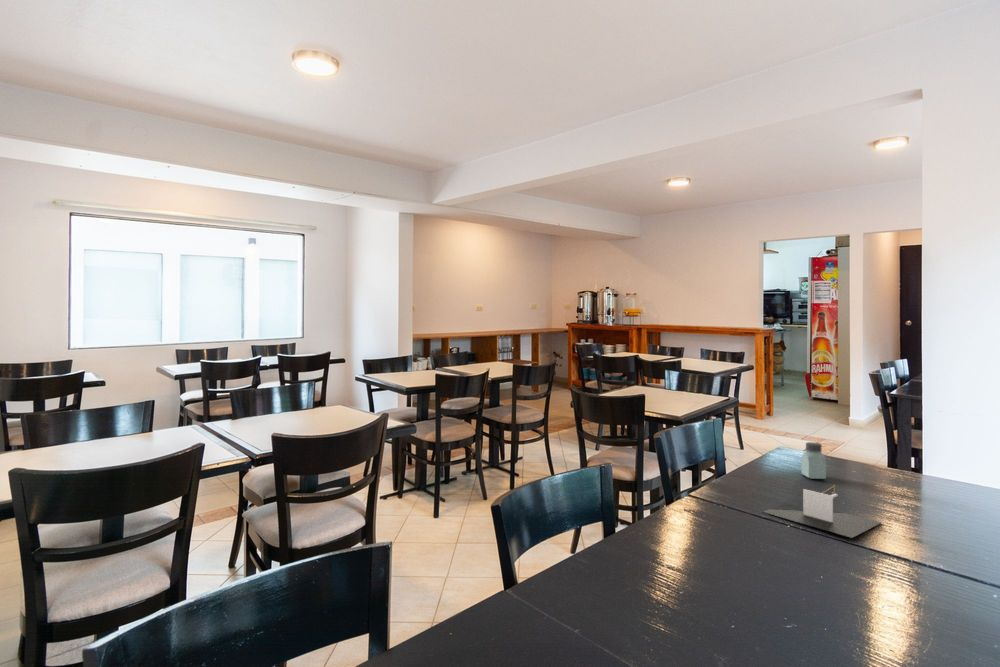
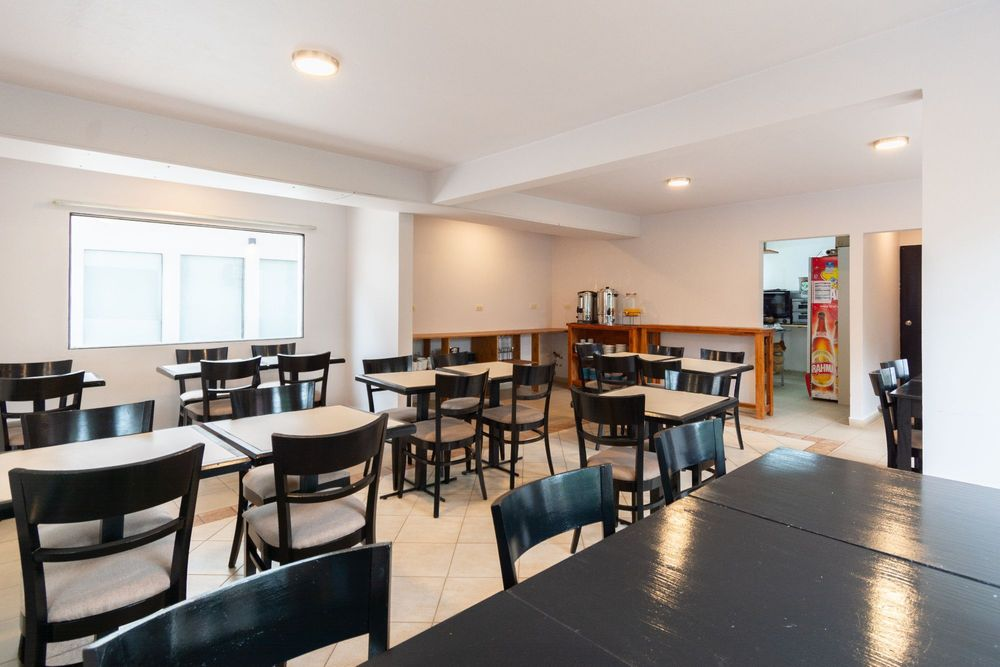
- napkin holder [762,484,883,539]
- saltshaker [801,441,827,480]
